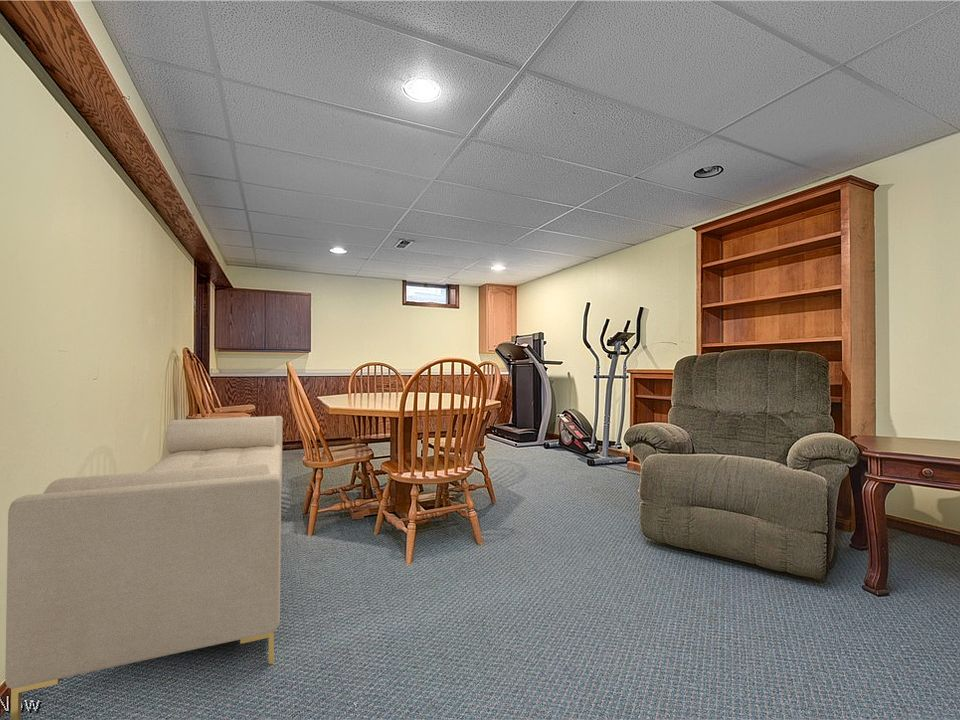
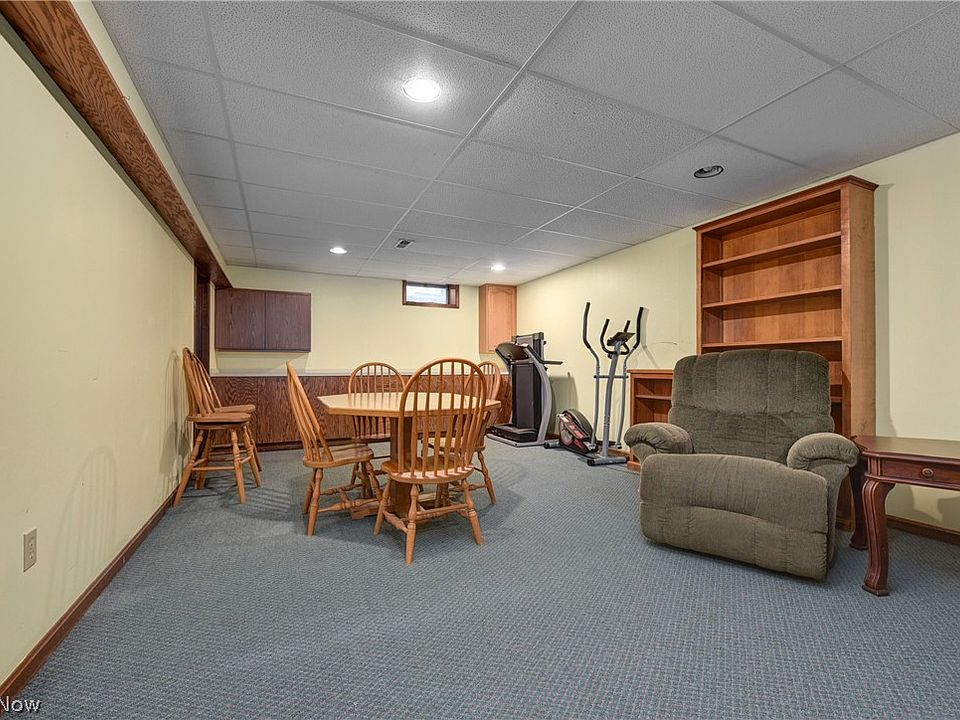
- sofa [4,415,284,720]
